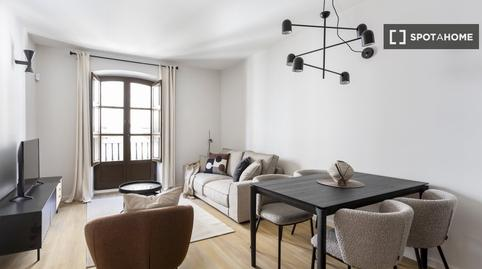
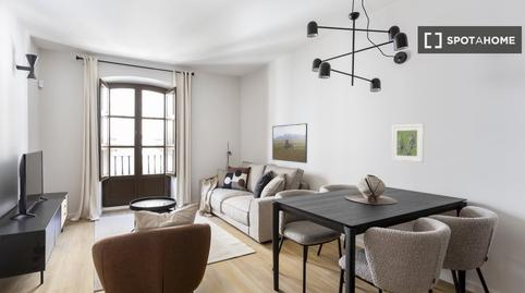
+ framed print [390,123,425,163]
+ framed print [271,122,308,164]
